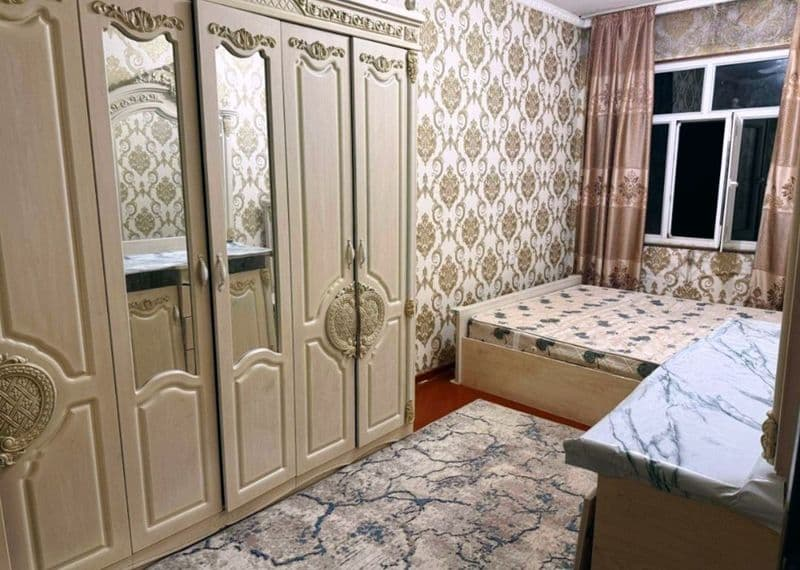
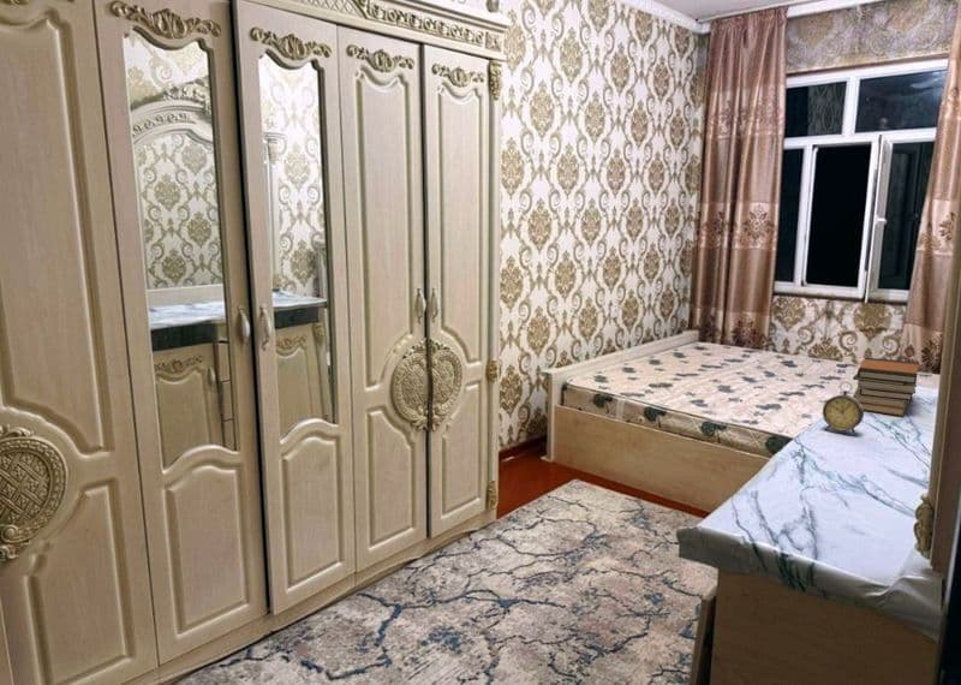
+ book stack [852,356,920,417]
+ alarm clock [822,381,865,437]
